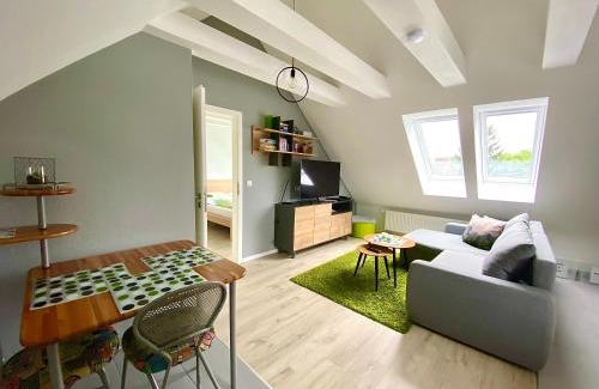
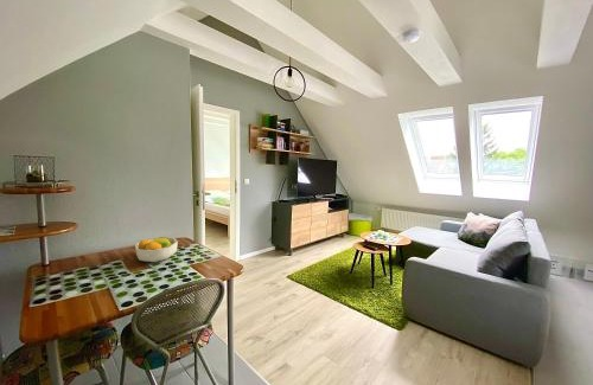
+ fruit bowl [134,236,179,263]
